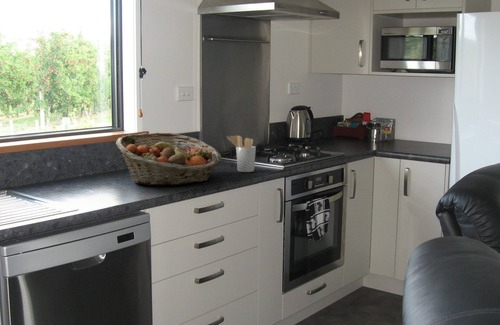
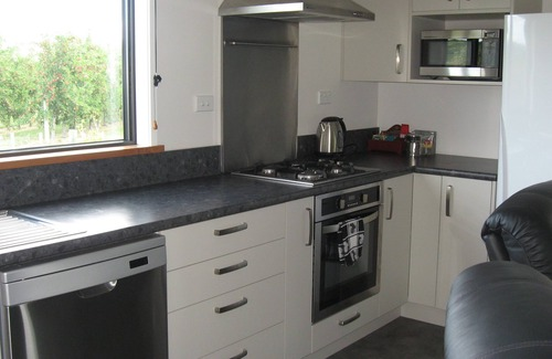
- fruit basket [115,132,222,186]
- utensil holder [226,134,257,173]
